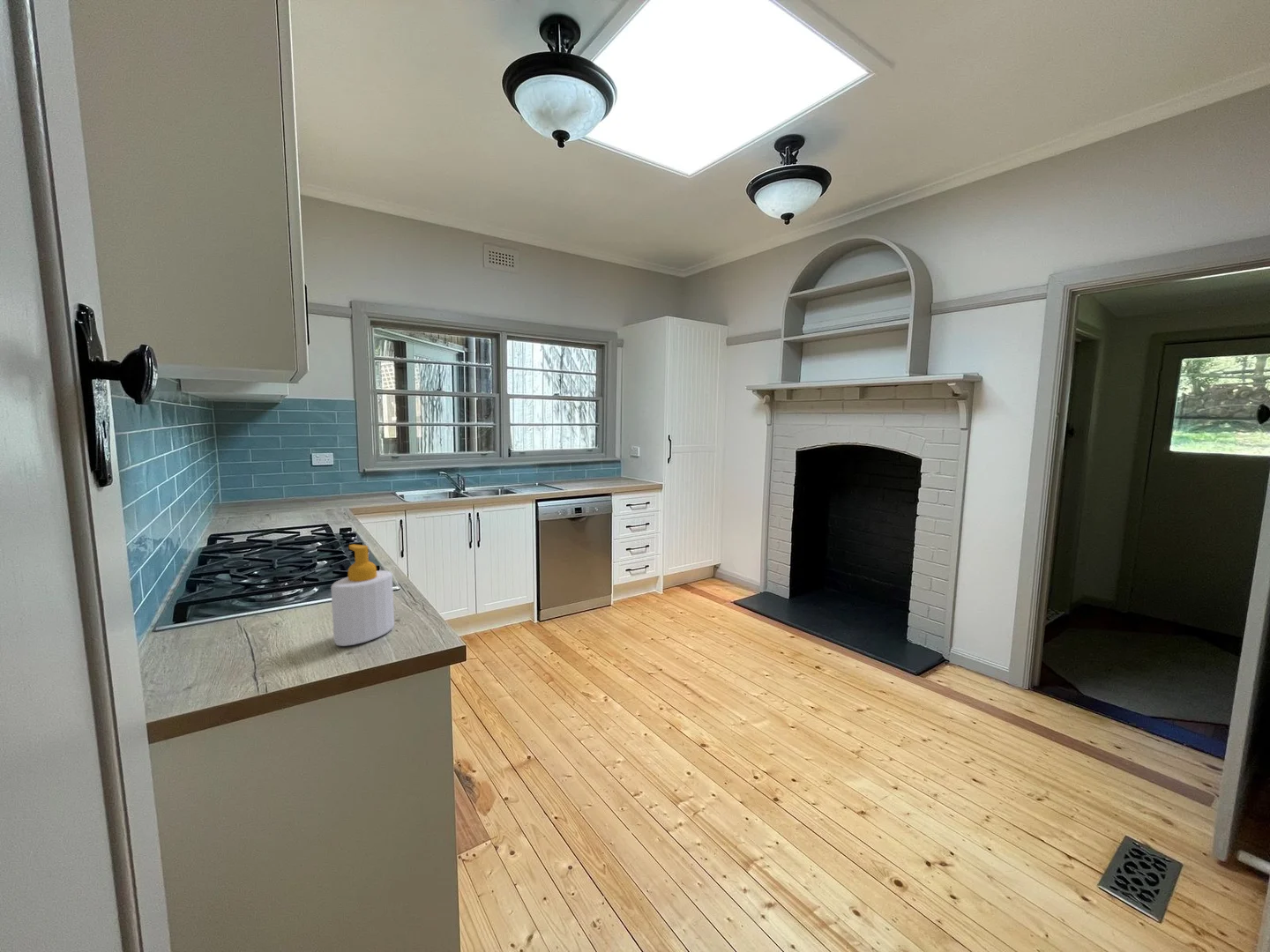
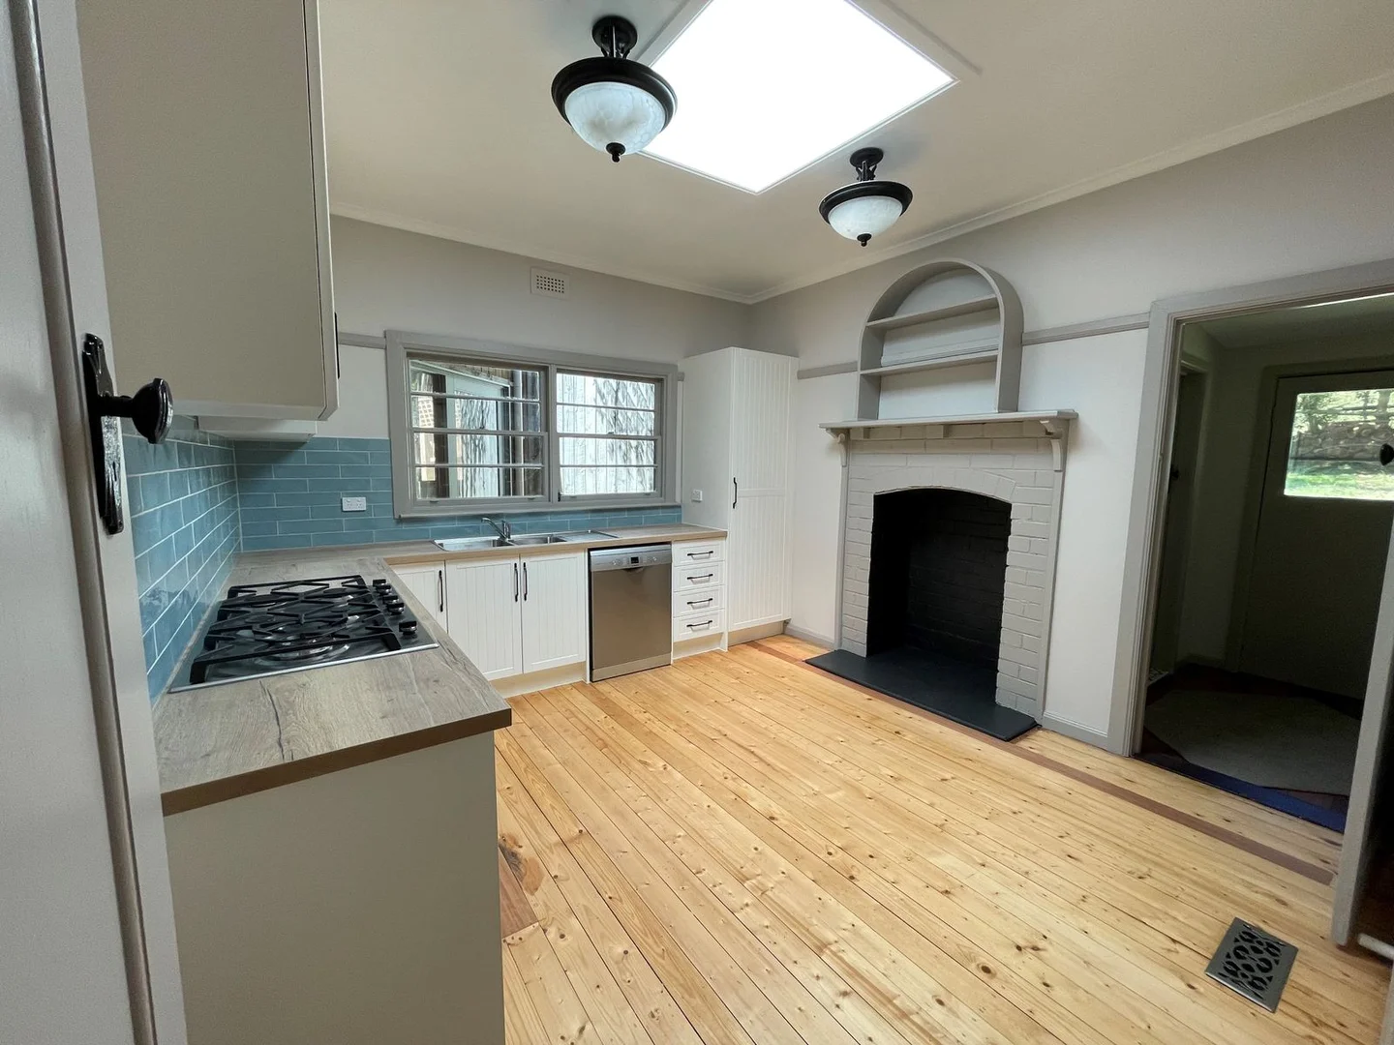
- soap bottle [330,544,395,647]
